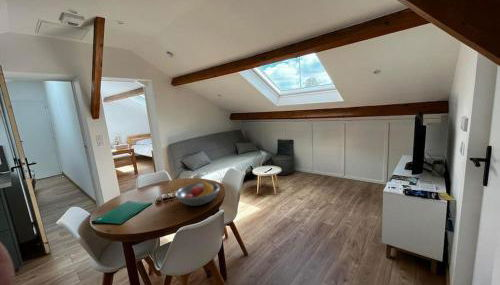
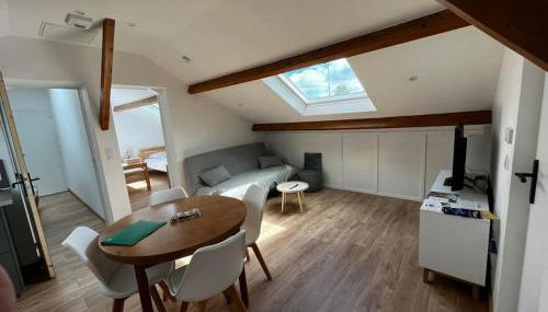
- fruit bowl [174,180,221,207]
